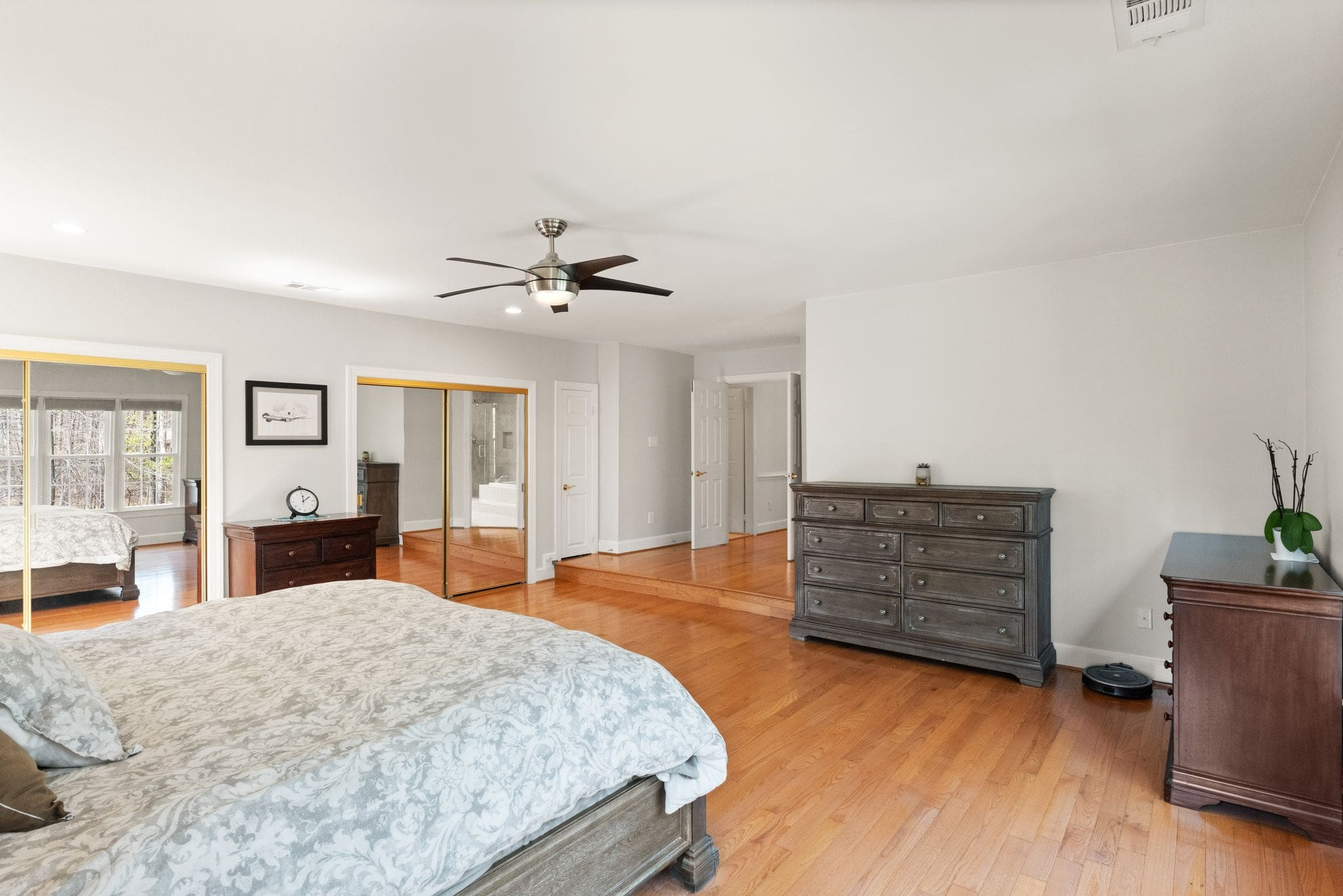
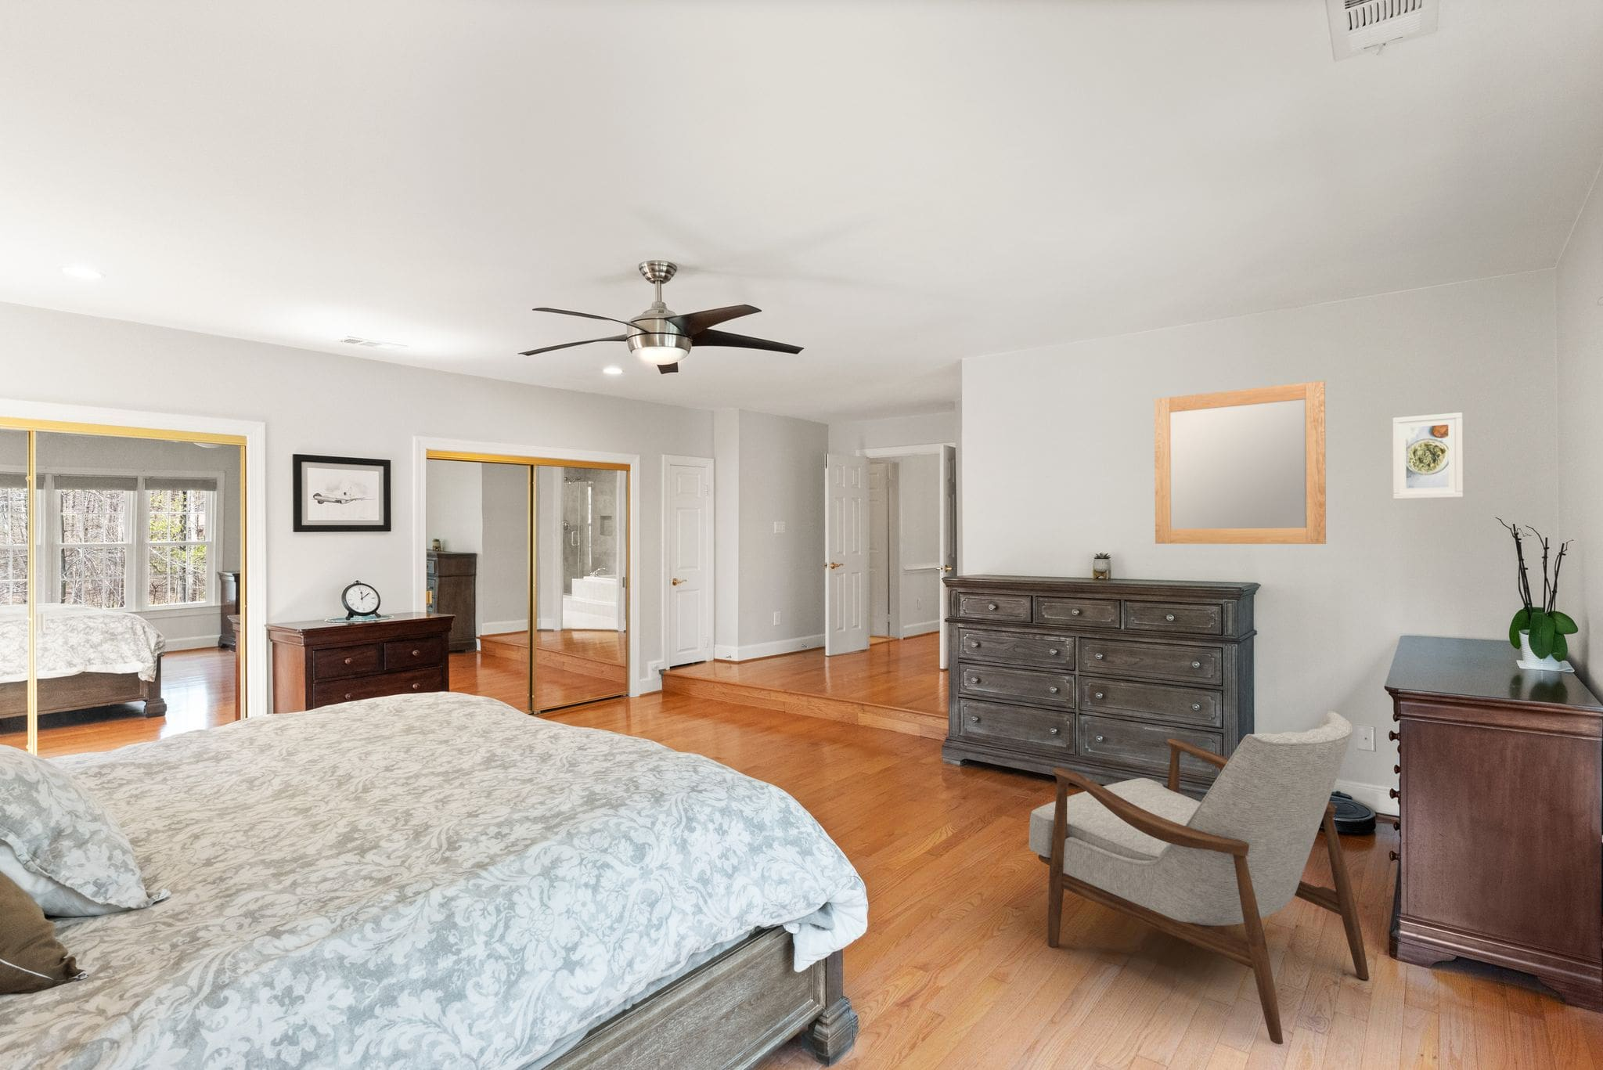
+ home mirror [1154,380,1327,545]
+ armchair [1029,709,1370,1045]
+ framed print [1392,412,1463,500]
